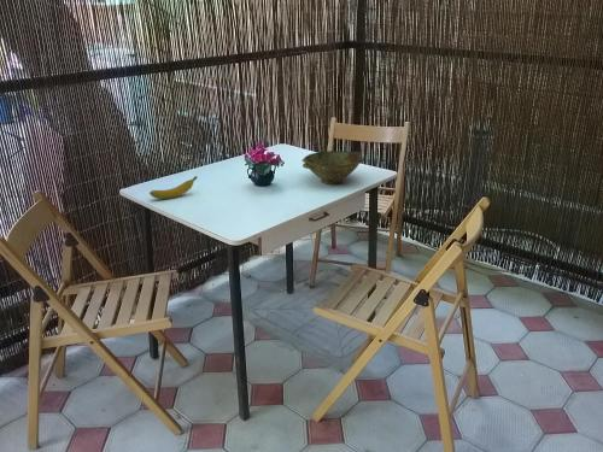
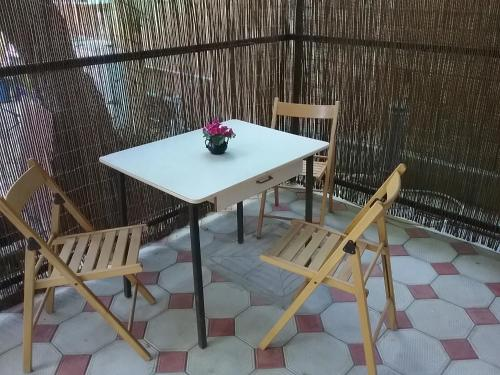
- bowl [300,149,364,186]
- banana [148,175,199,200]
